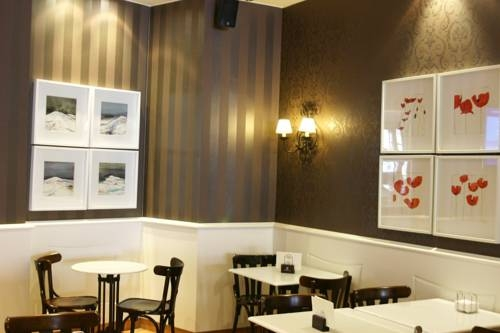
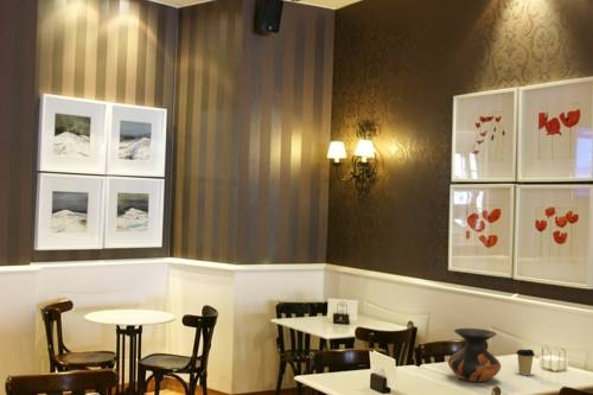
+ coffee cup [515,349,536,376]
+ vase [447,327,502,383]
